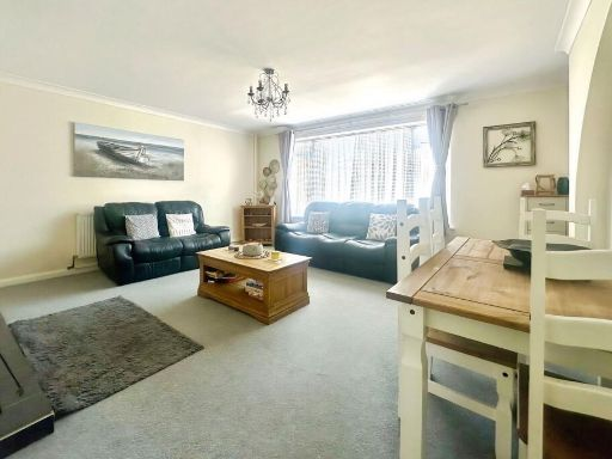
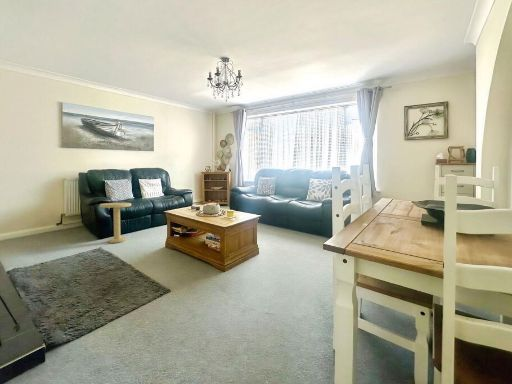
+ side table [99,202,132,244]
